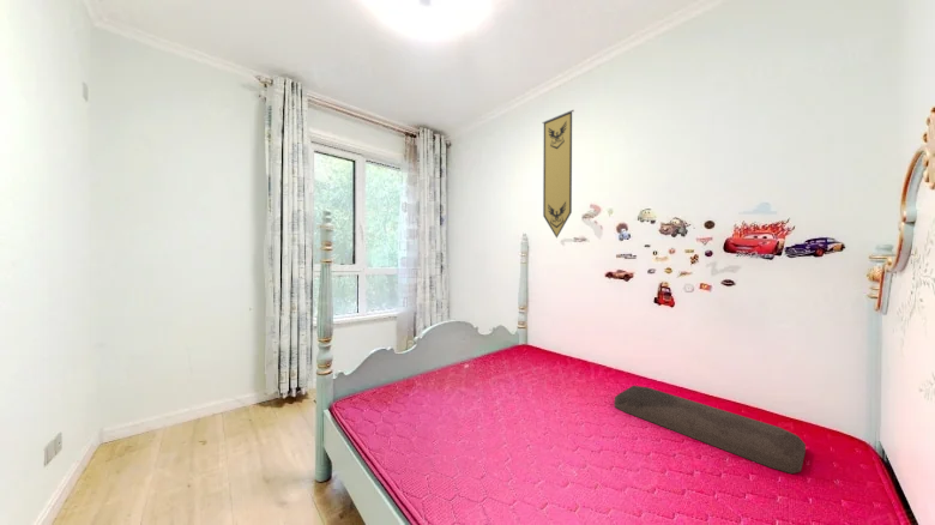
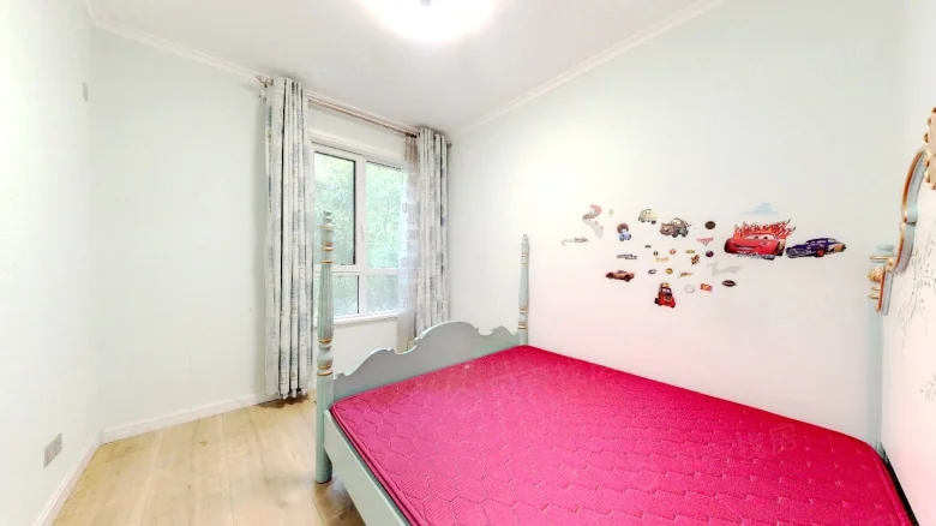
- pennant [542,109,575,240]
- cushion [614,385,807,475]
